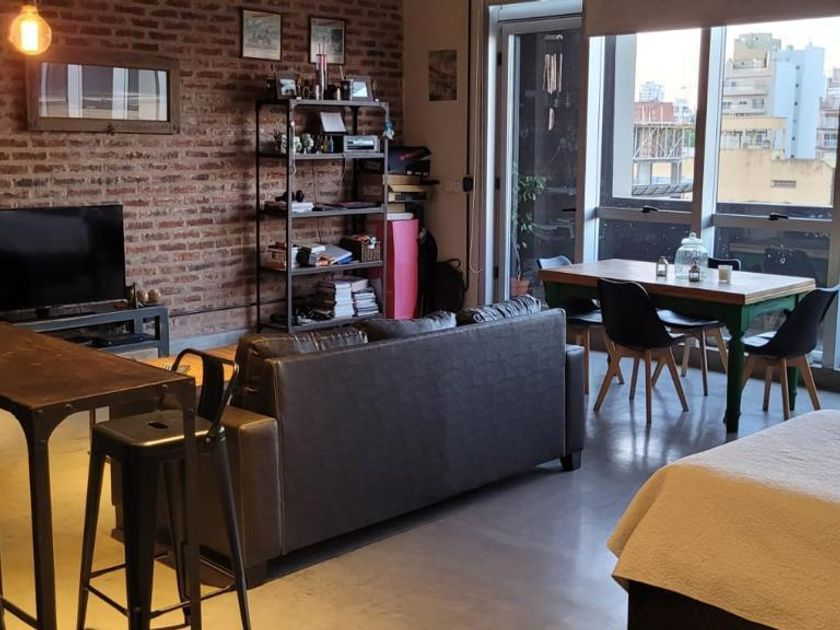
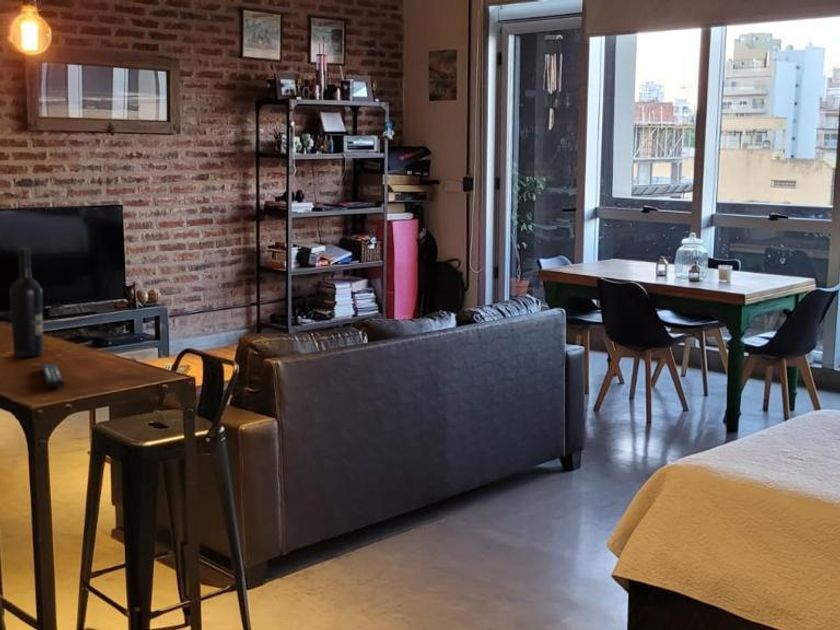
+ wine bottle [9,247,44,358]
+ remote control [41,363,65,388]
